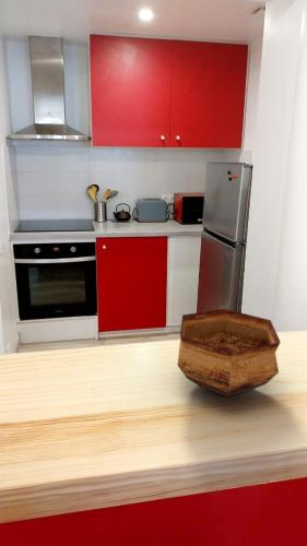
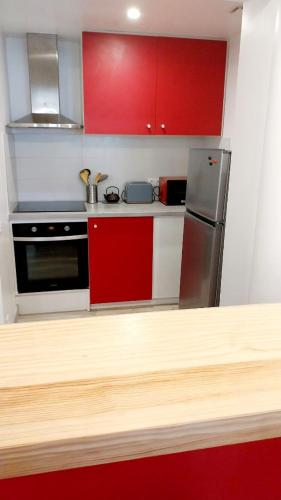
- bowl [176,308,282,397]
